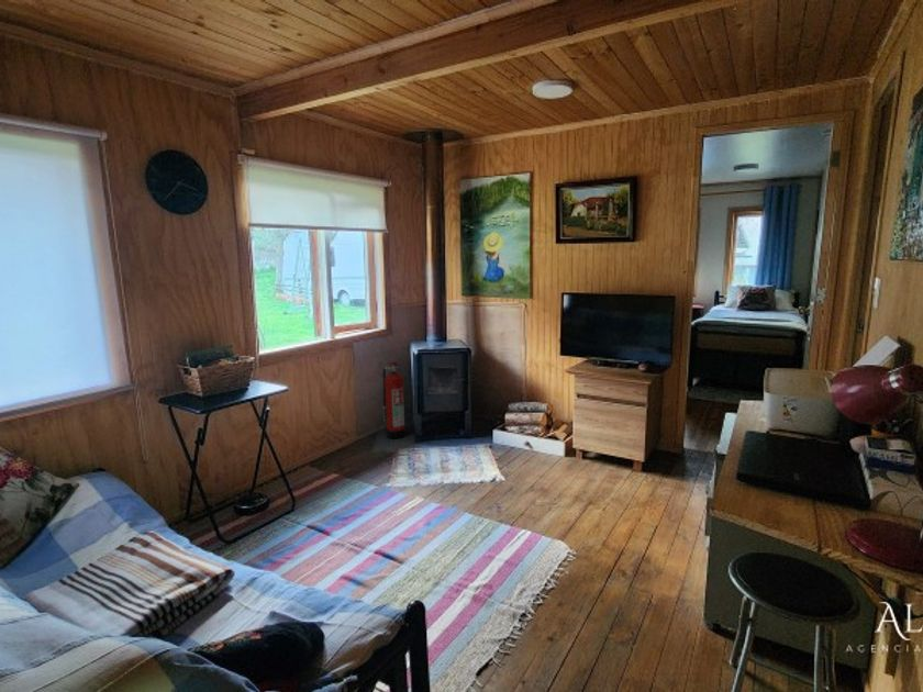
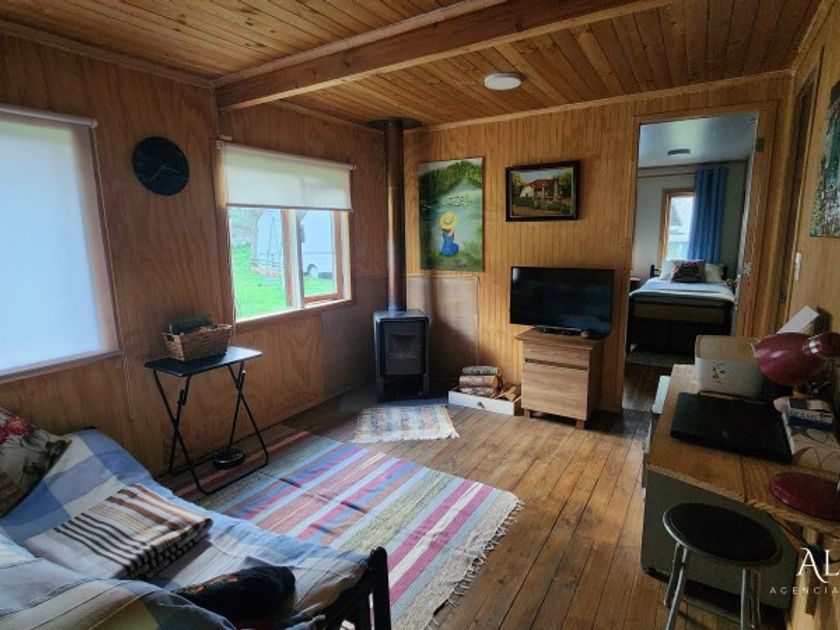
- fire extinguisher [382,360,407,439]
